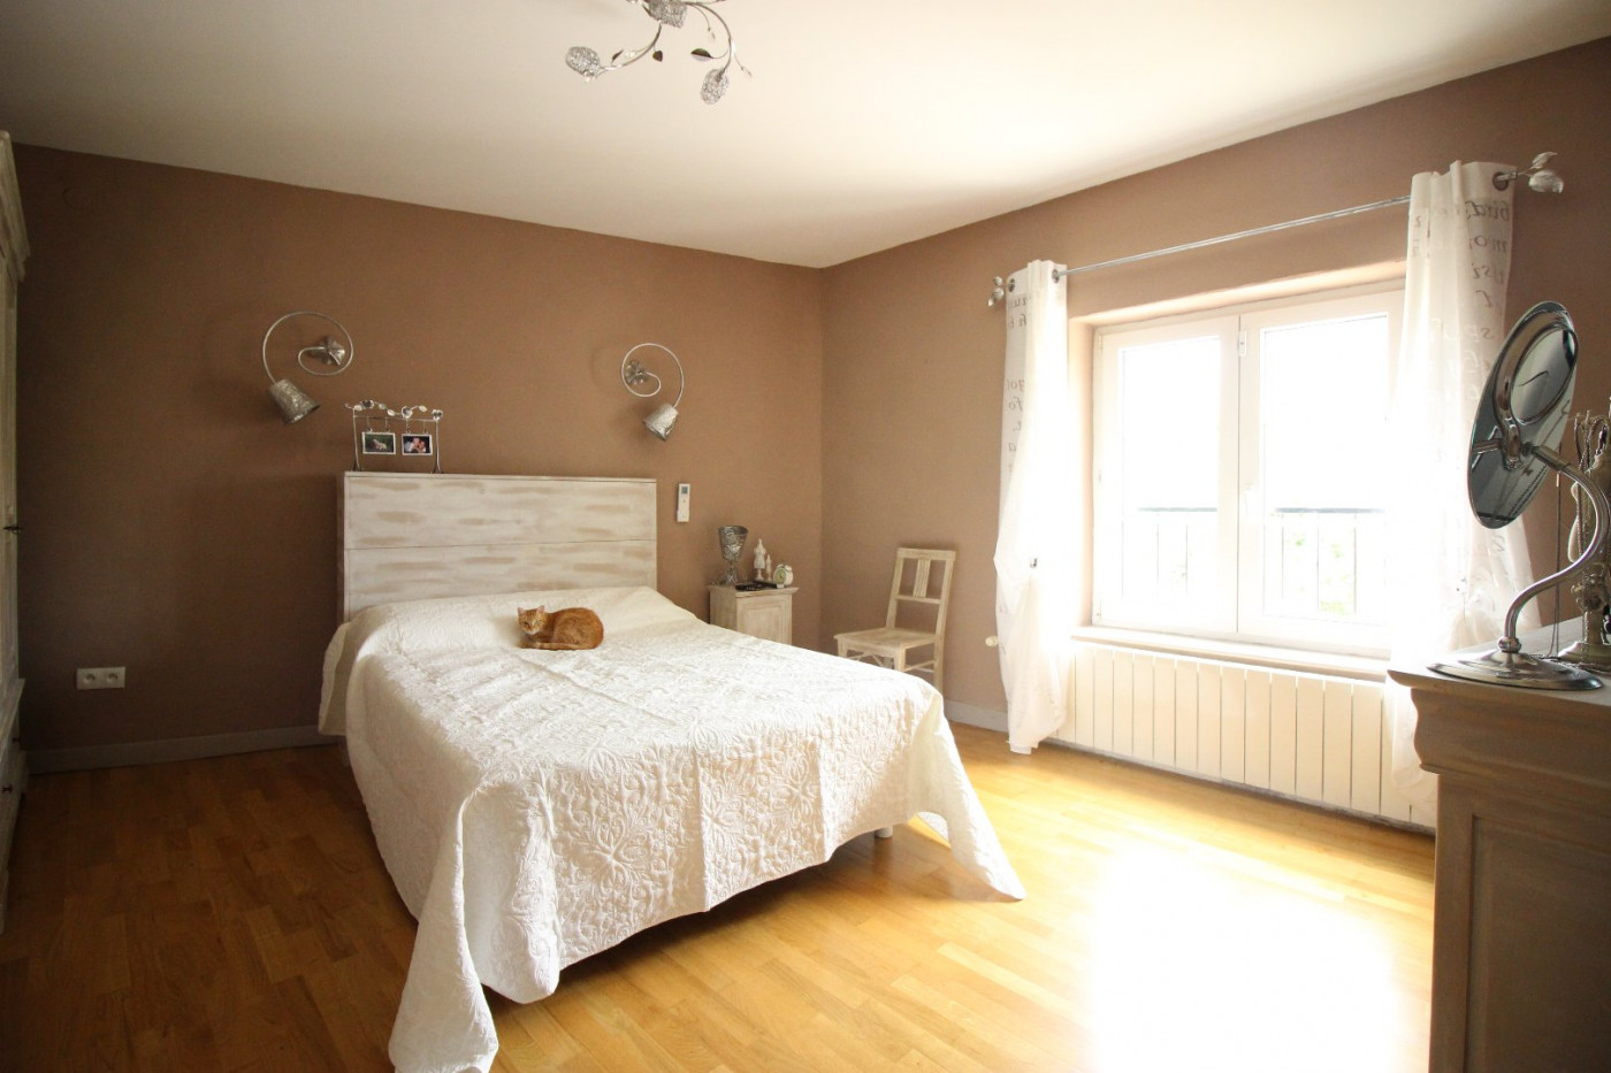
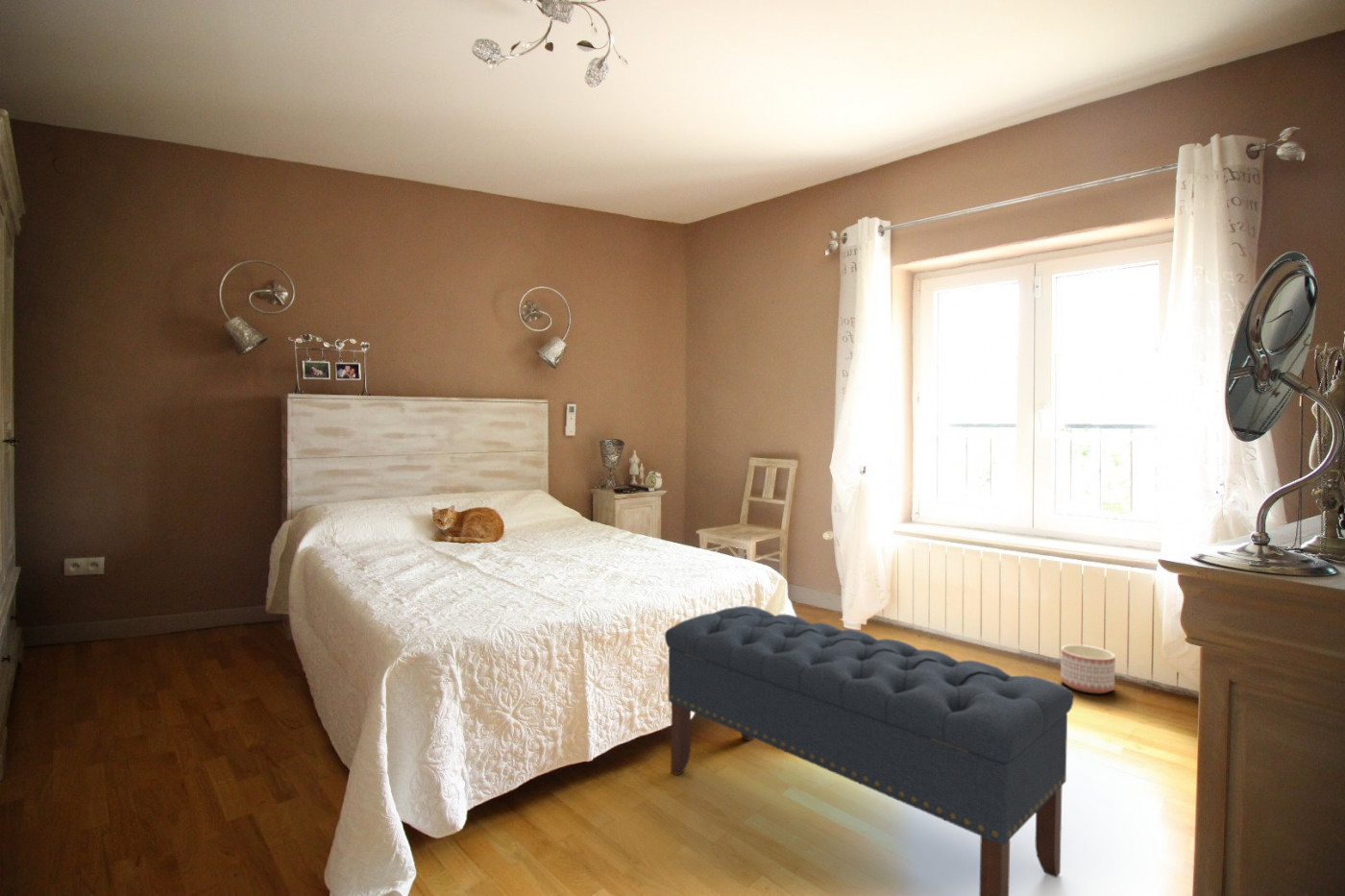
+ planter [1060,643,1116,694]
+ bench [664,605,1075,896]
